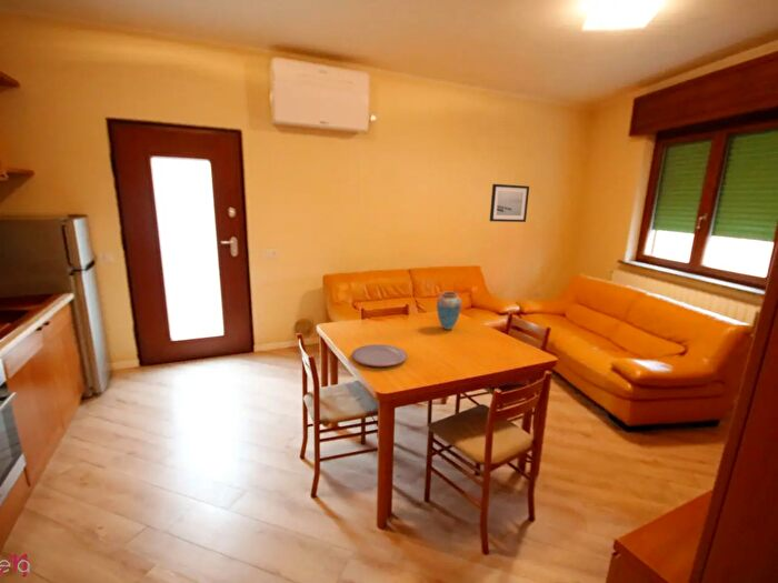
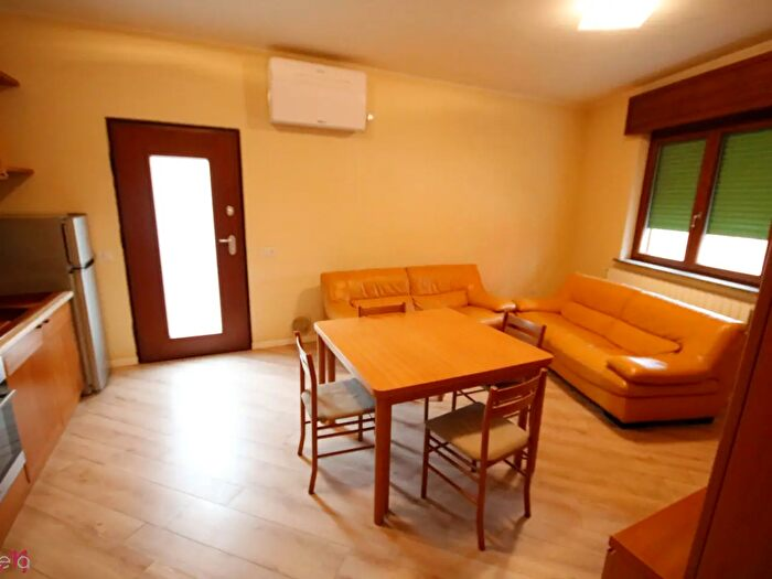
- plate [351,343,408,368]
- wall art [489,183,530,223]
- vase [436,291,462,331]
